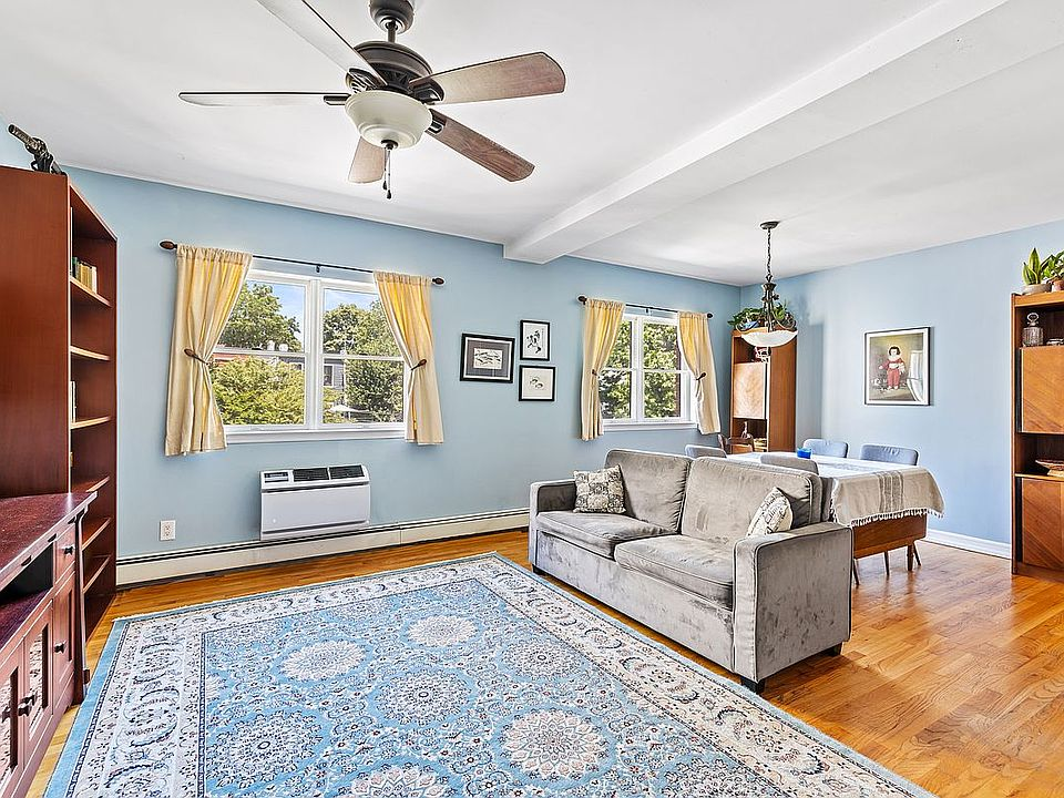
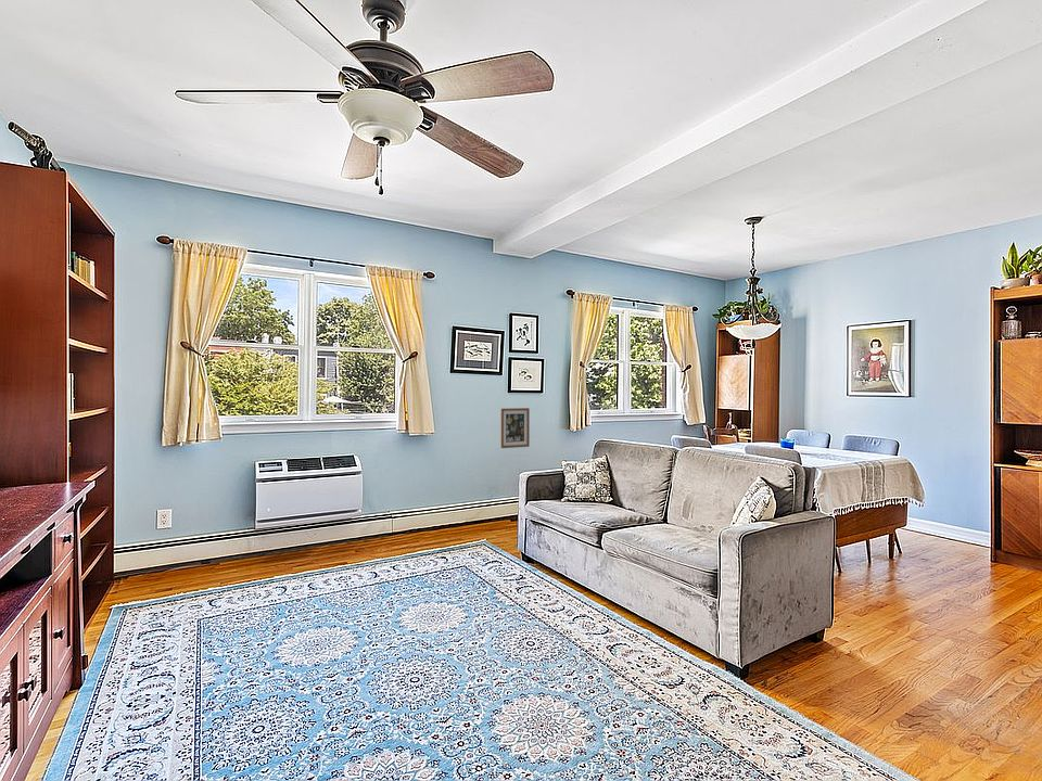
+ wall art [500,407,531,449]
